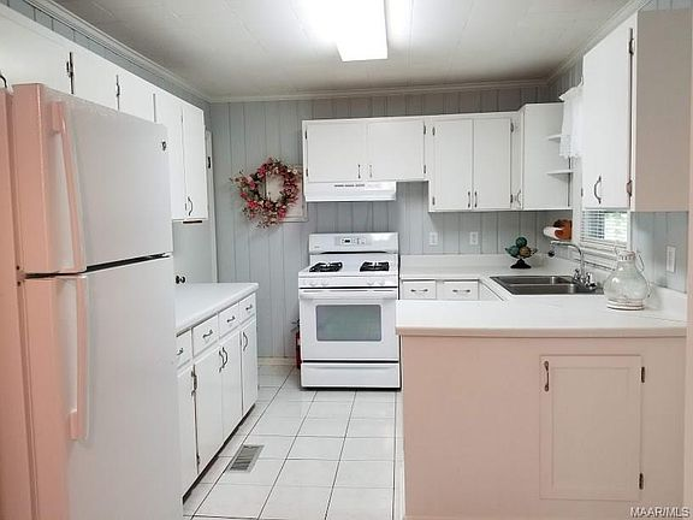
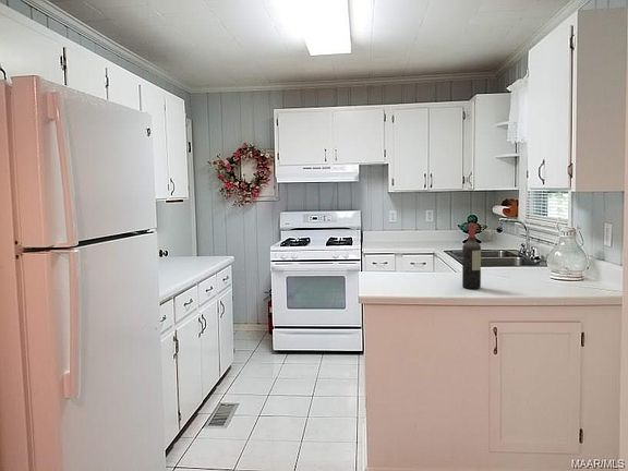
+ wine bottle [461,222,482,290]
